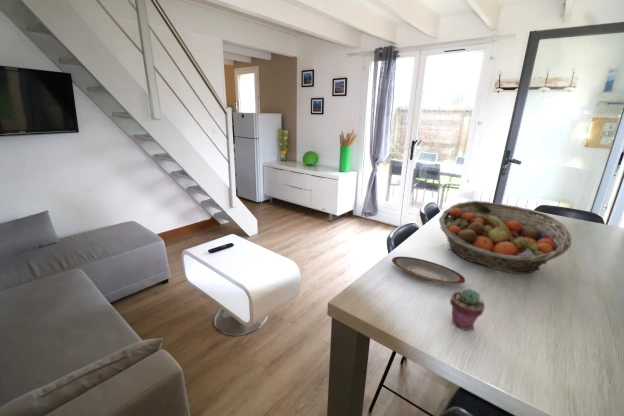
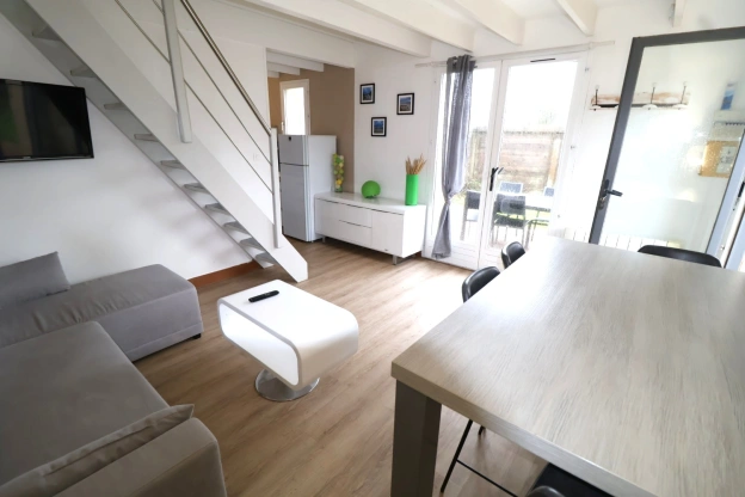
- fruit basket [438,200,572,275]
- plate [391,256,466,285]
- potted succulent [449,288,486,331]
